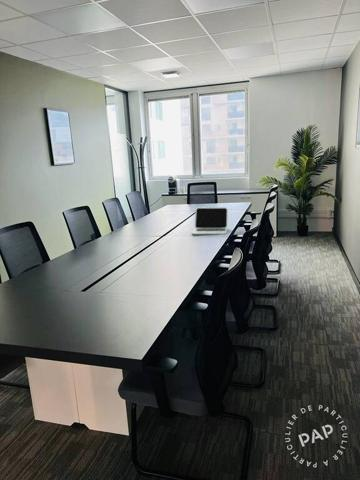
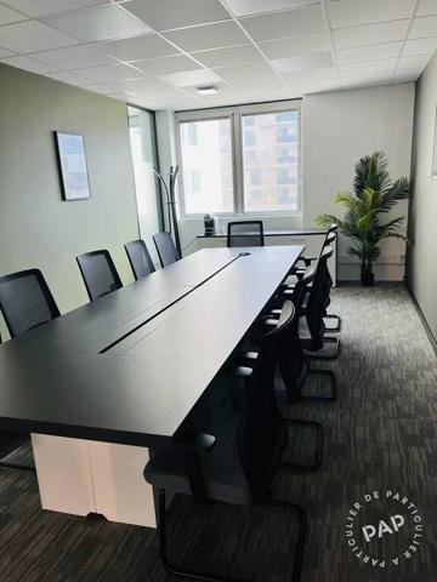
- laptop [191,207,229,235]
